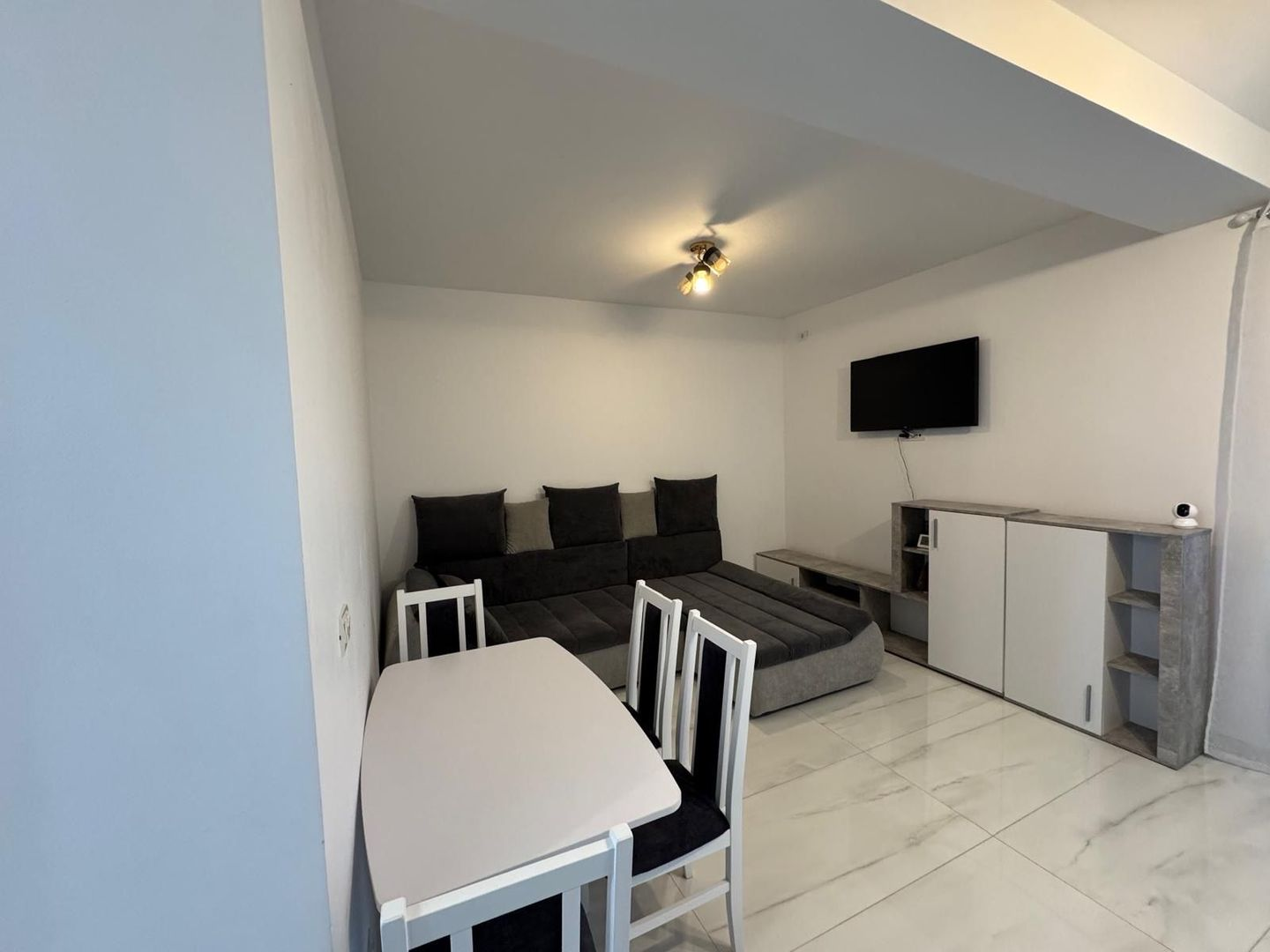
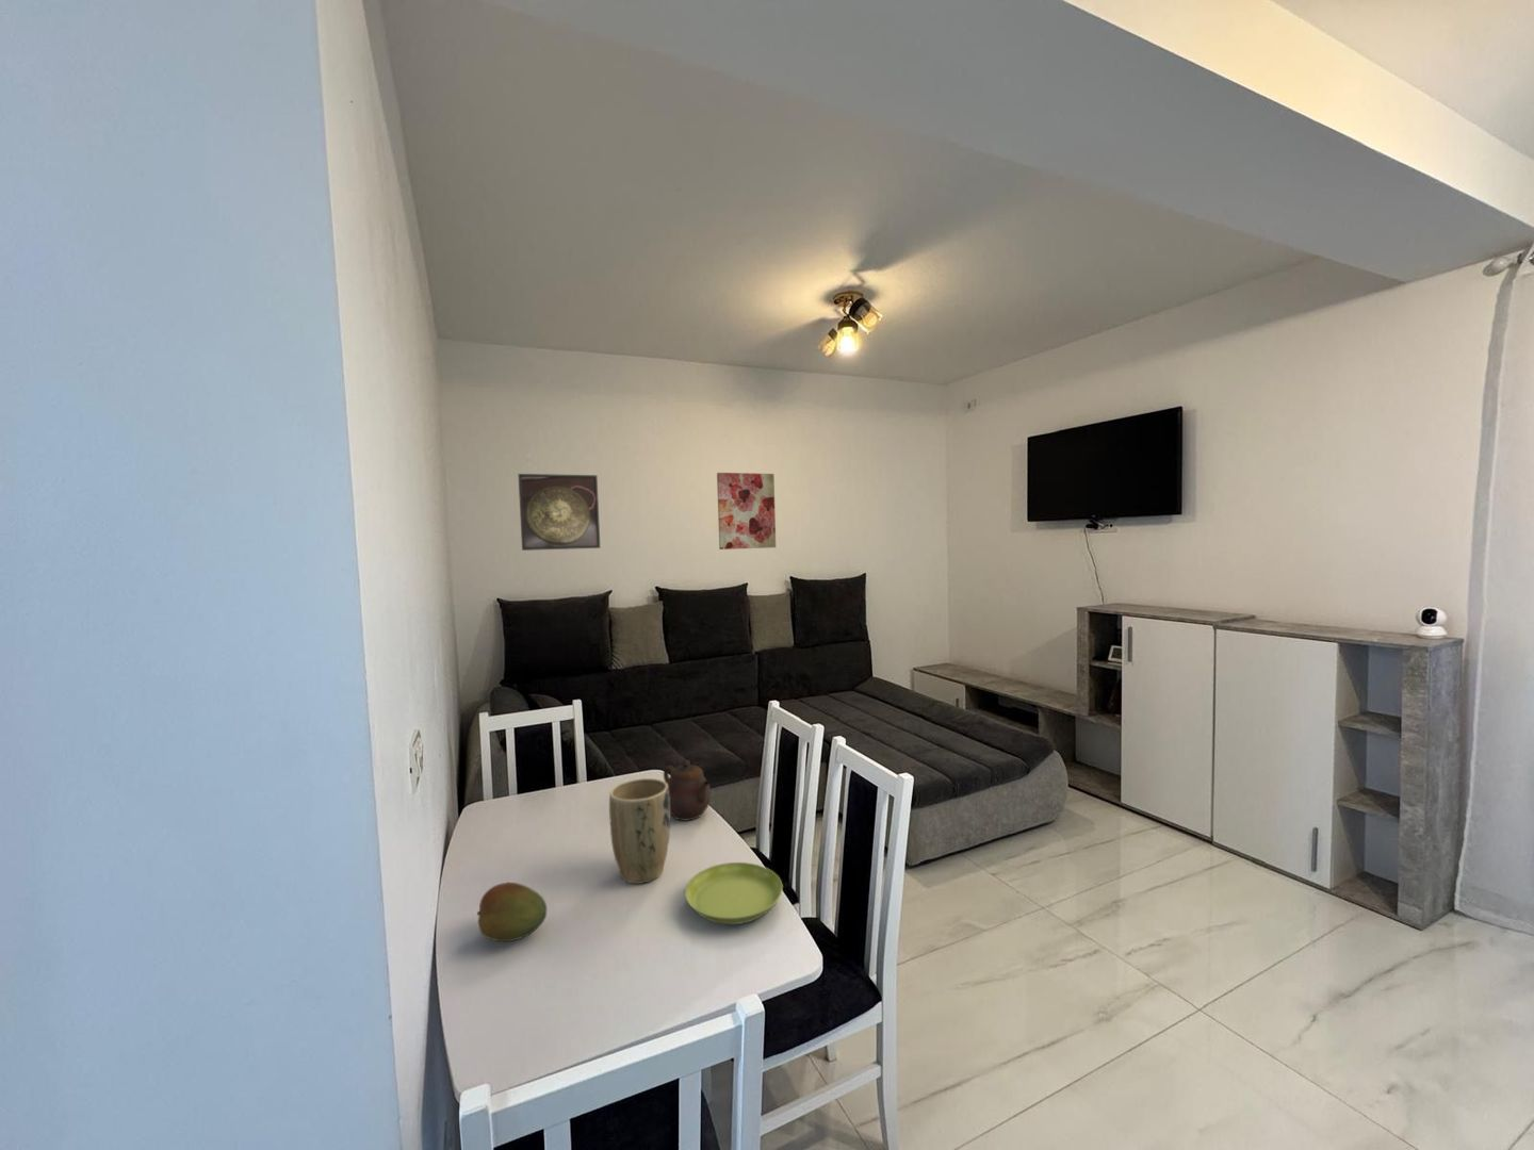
+ fruit [476,882,547,942]
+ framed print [518,472,600,552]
+ saucer [684,861,784,925]
+ plant pot [609,777,672,885]
+ wall art [716,471,777,551]
+ teapot [663,759,711,823]
